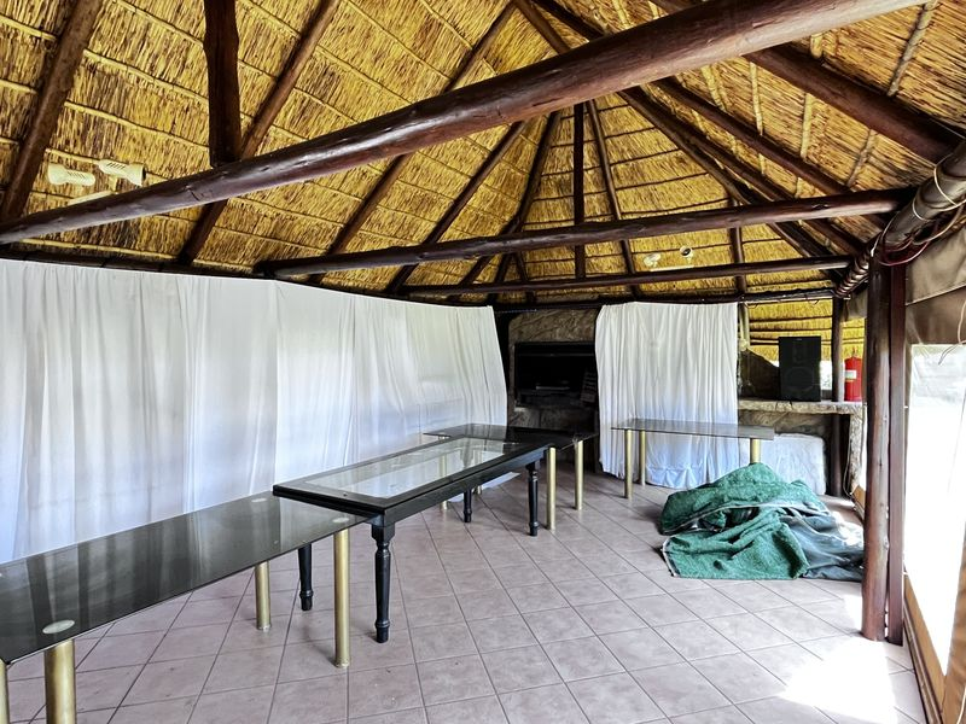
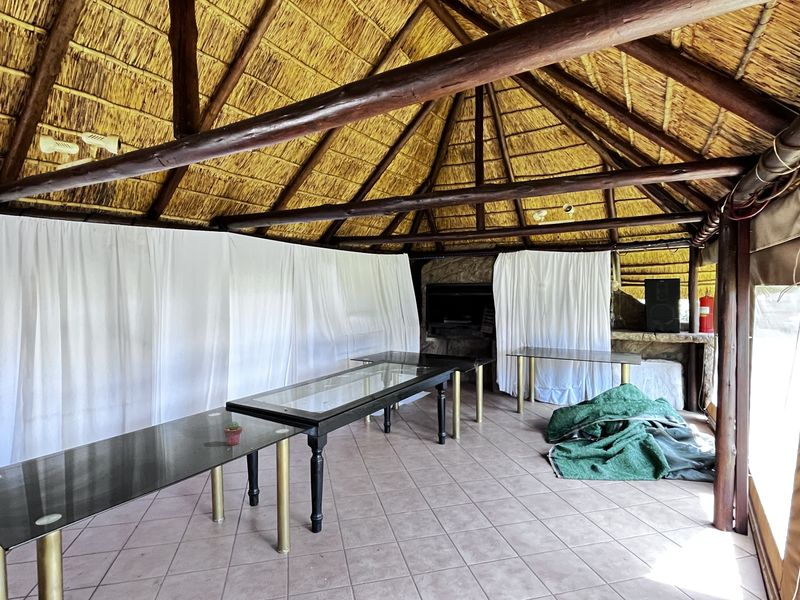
+ potted succulent [223,420,243,446]
